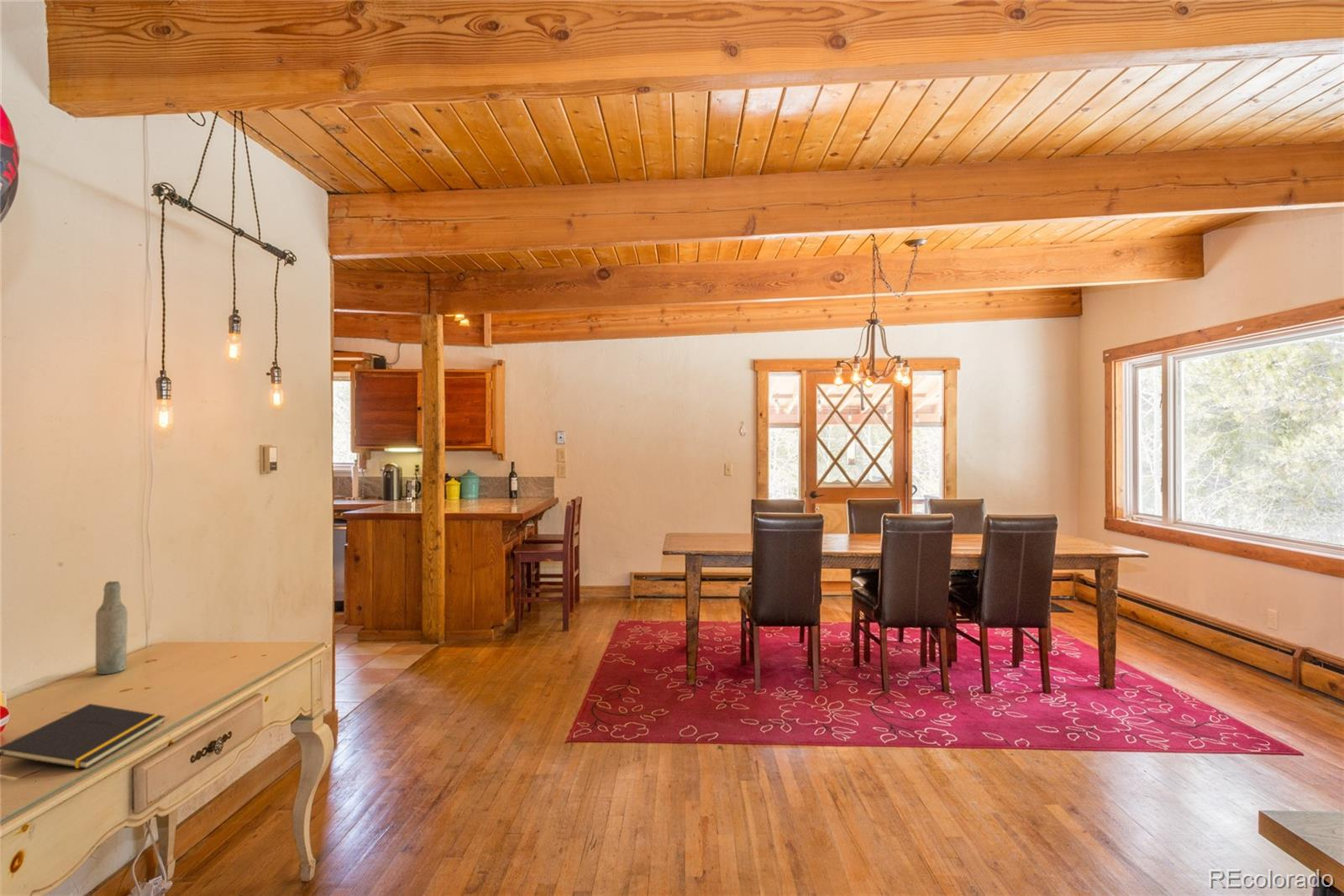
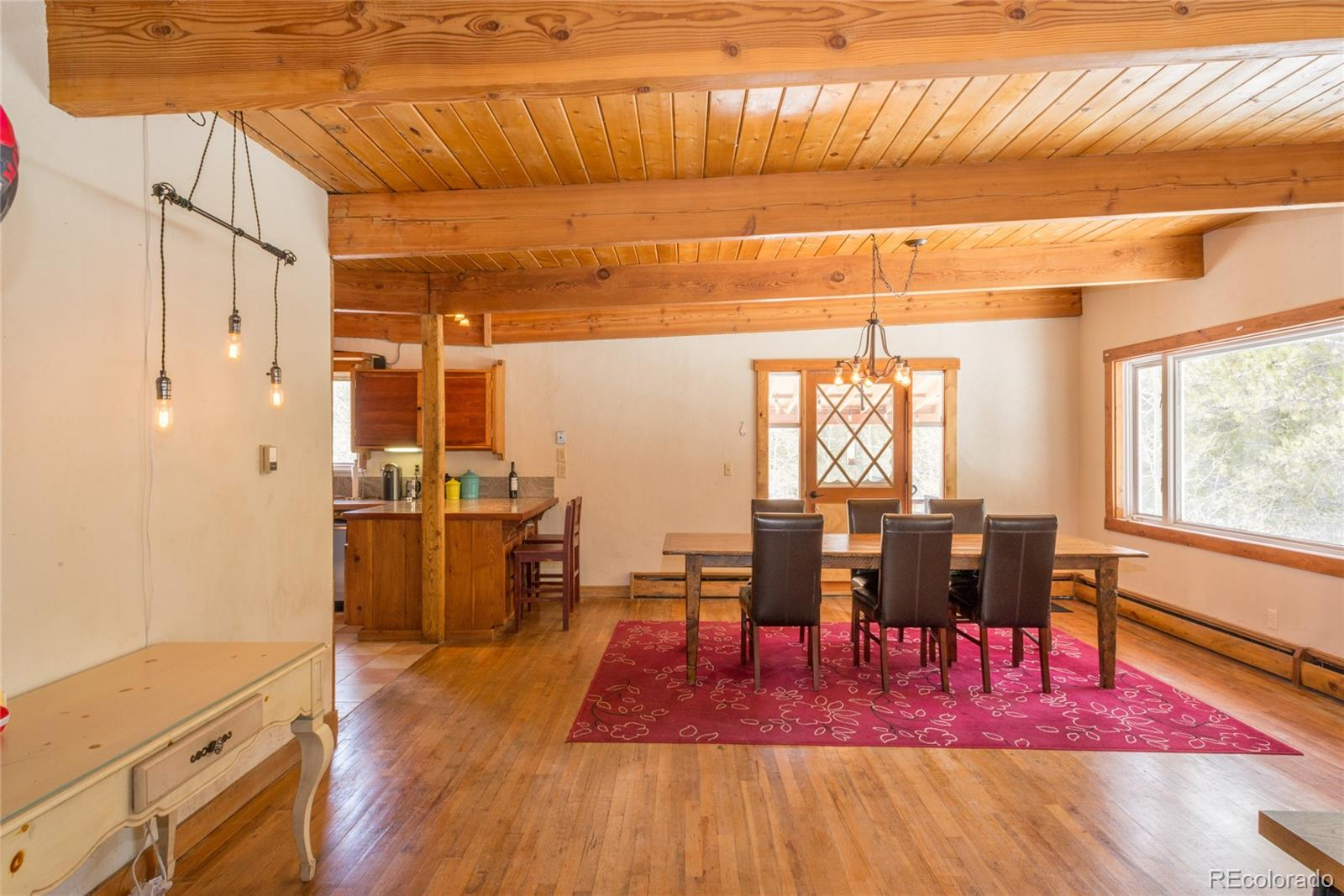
- notepad [0,703,166,770]
- bottle [95,580,129,675]
